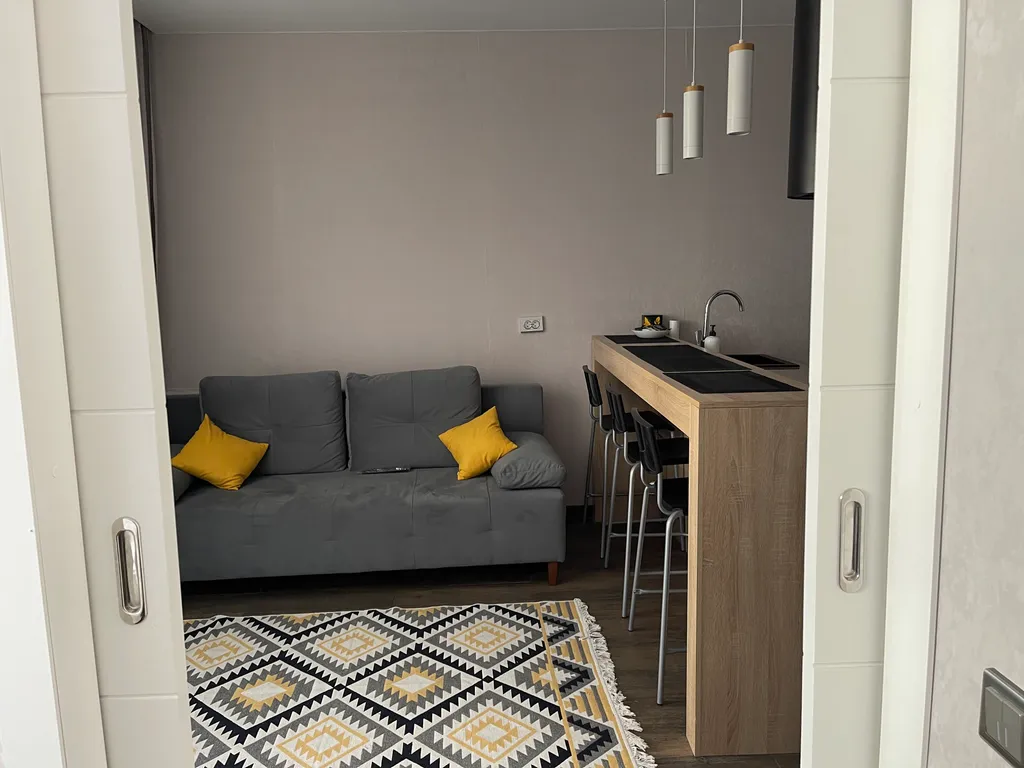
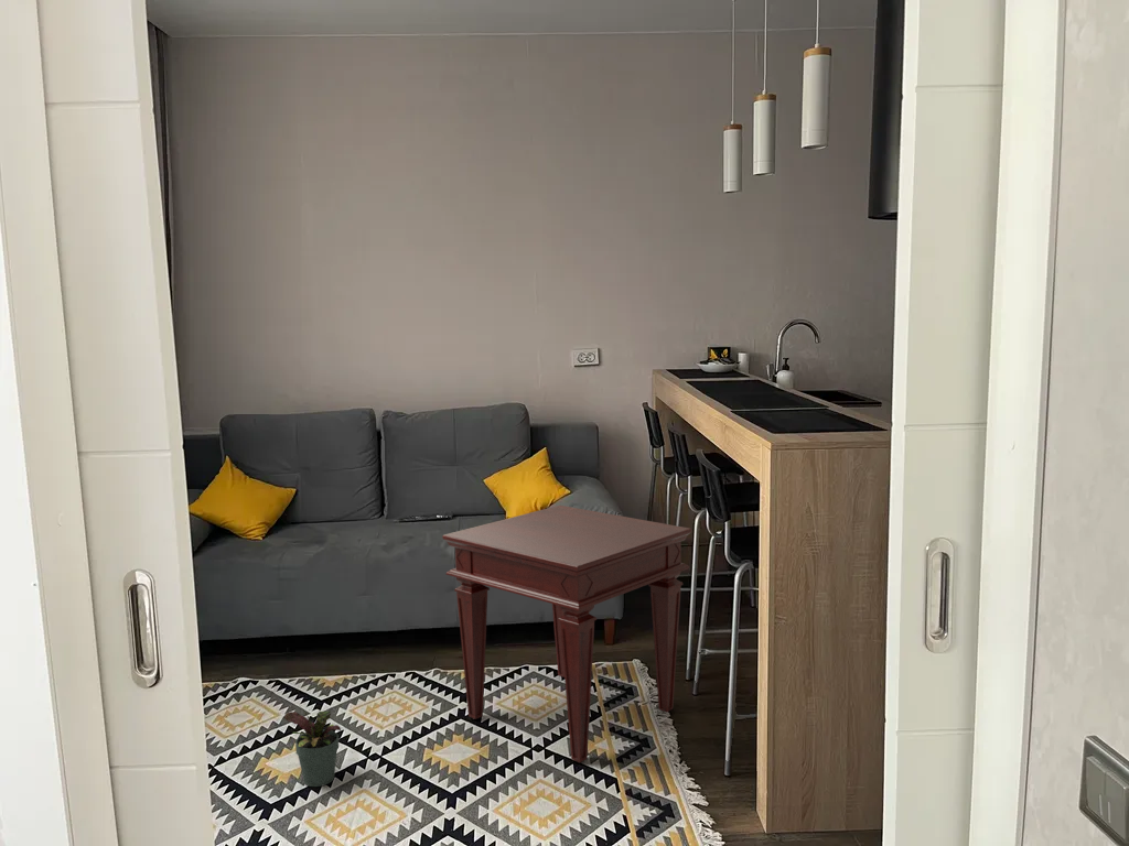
+ side table [441,505,692,763]
+ potted plant [283,704,342,788]
